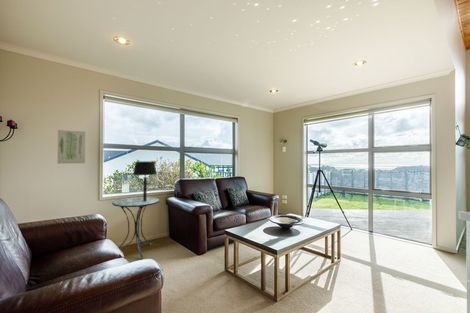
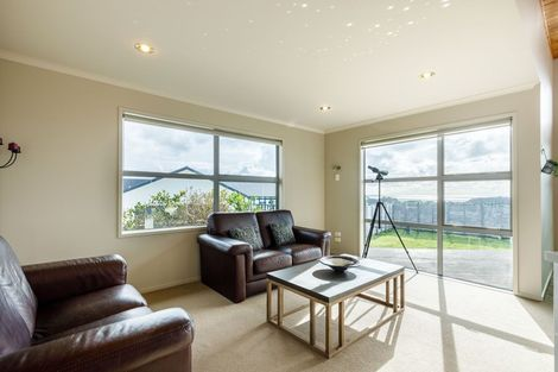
- wall art [57,129,86,165]
- side table [111,196,161,260]
- table lamp [132,160,157,201]
